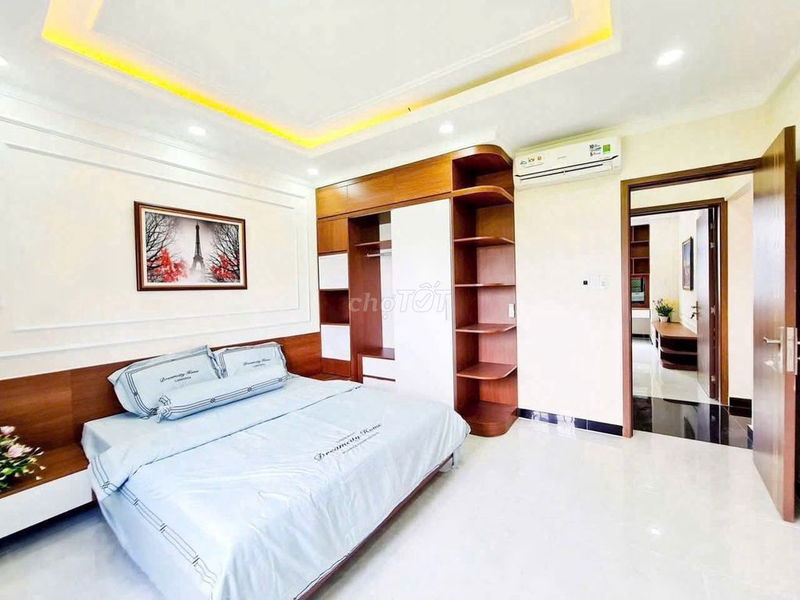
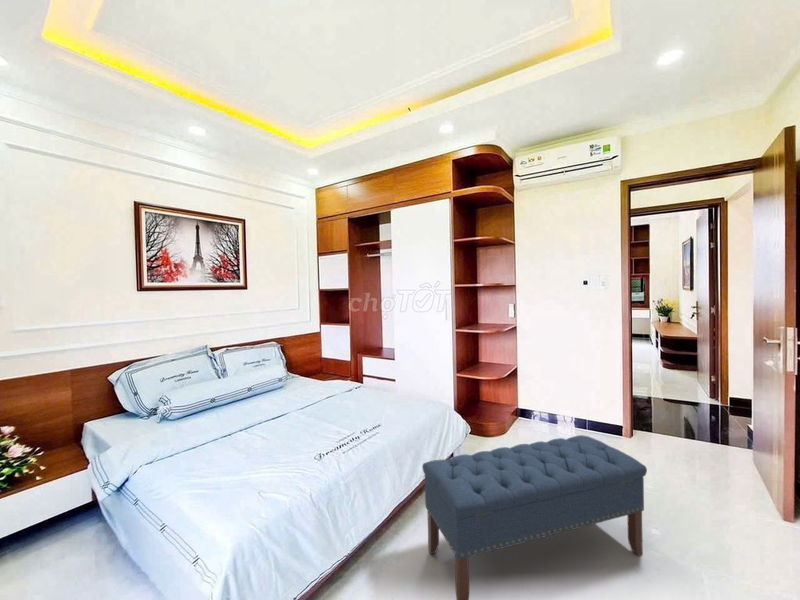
+ bench [421,434,648,600]
